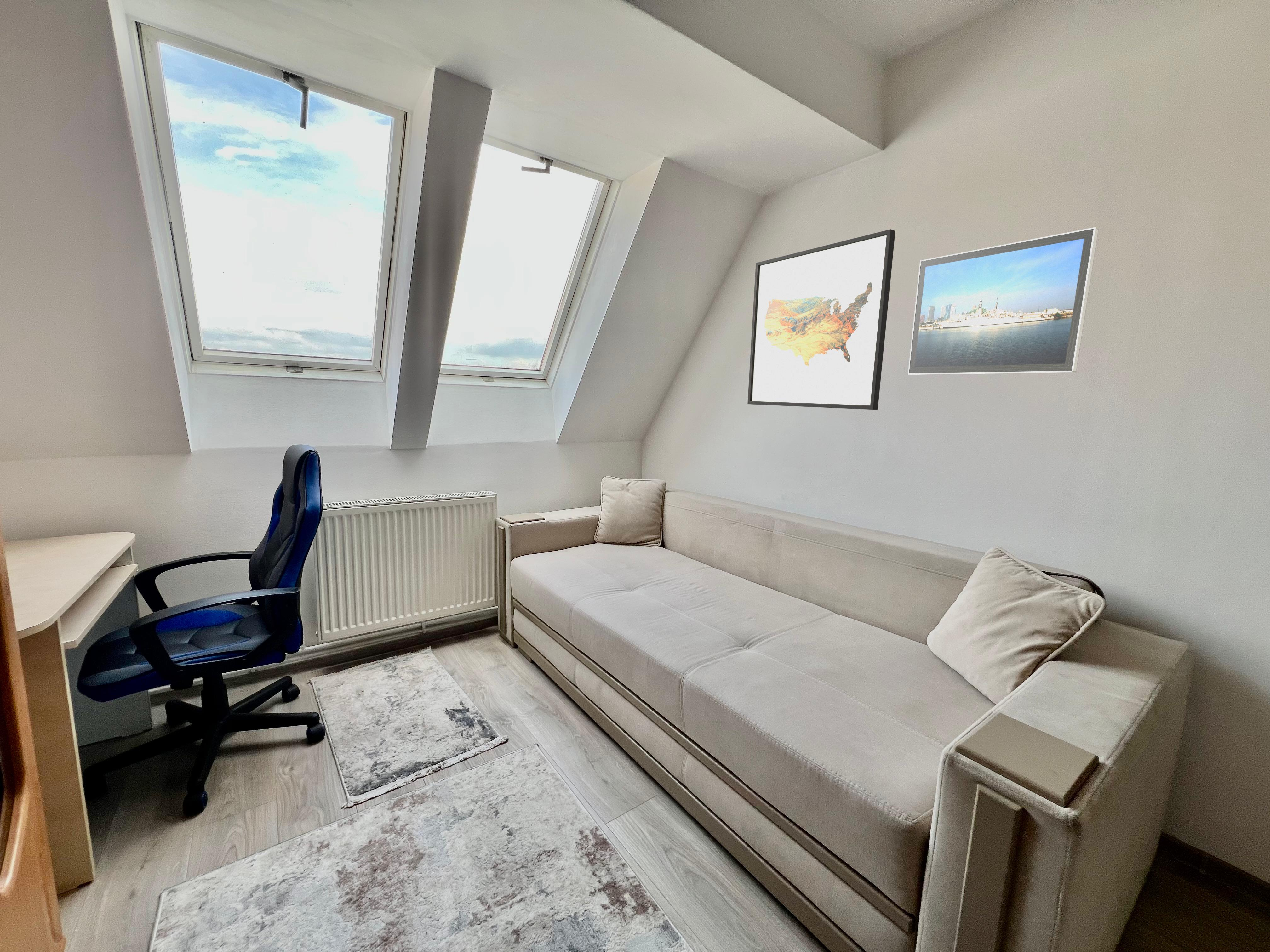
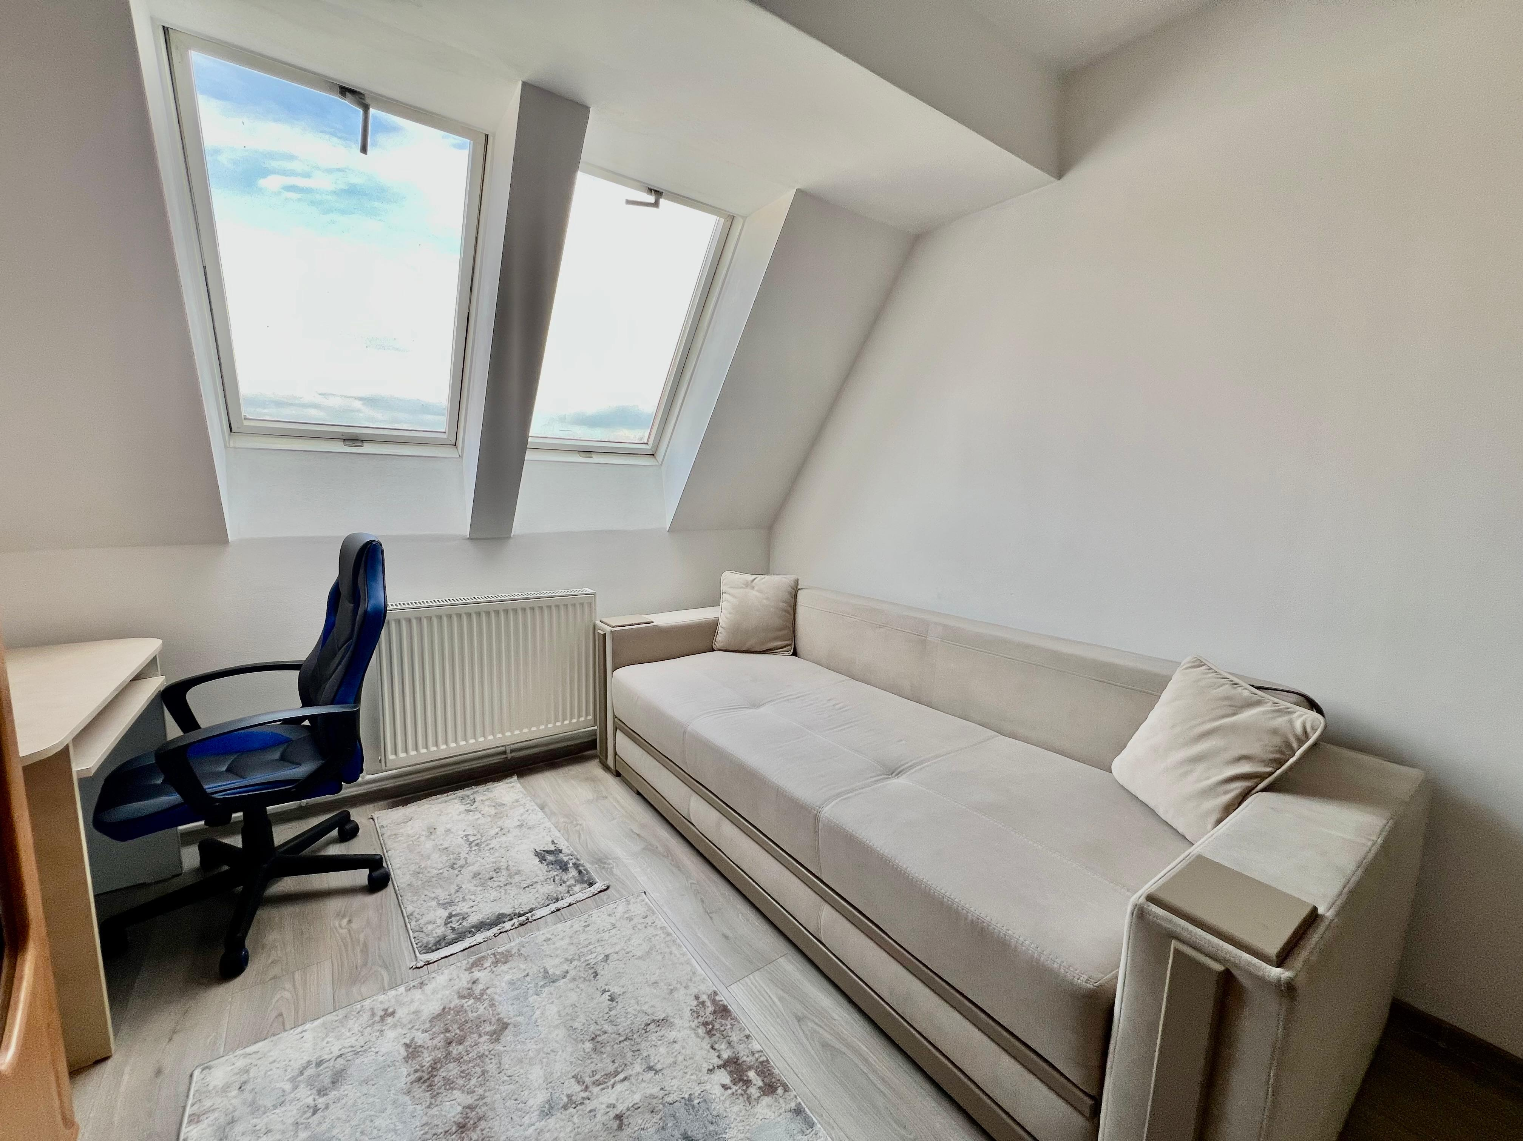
- wall art [747,229,895,410]
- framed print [908,227,1099,375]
